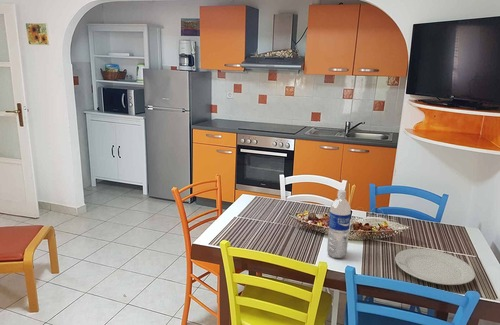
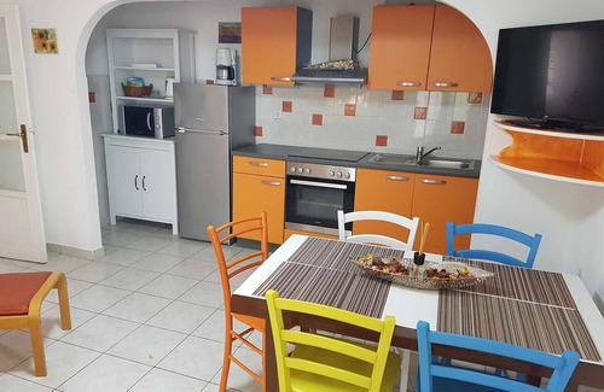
- water bottle [326,189,352,259]
- chinaware [394,248,476,286]
